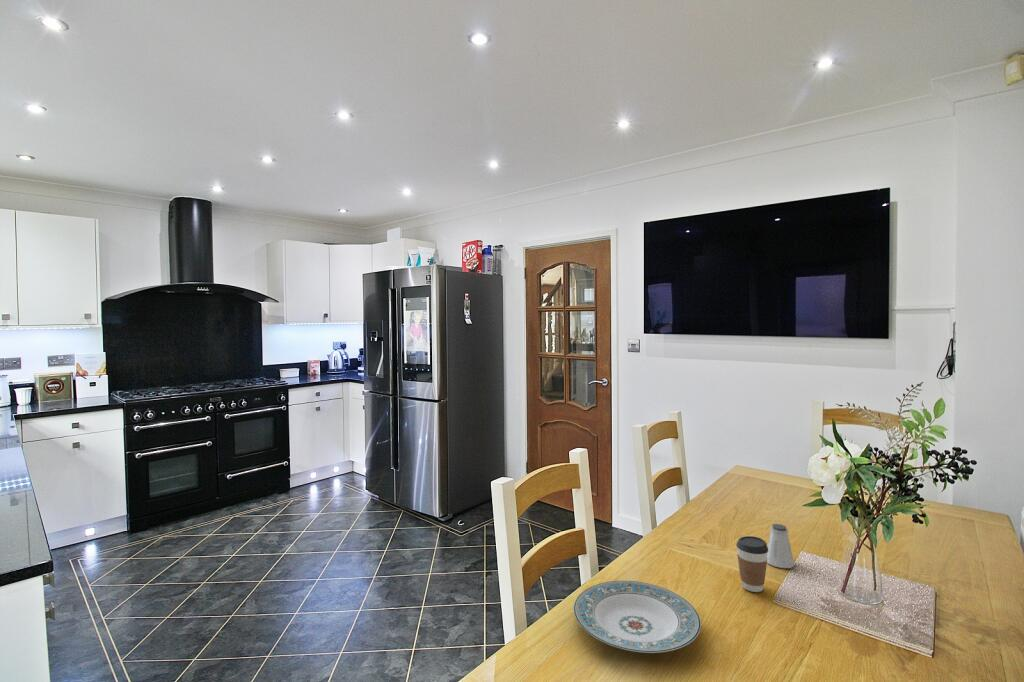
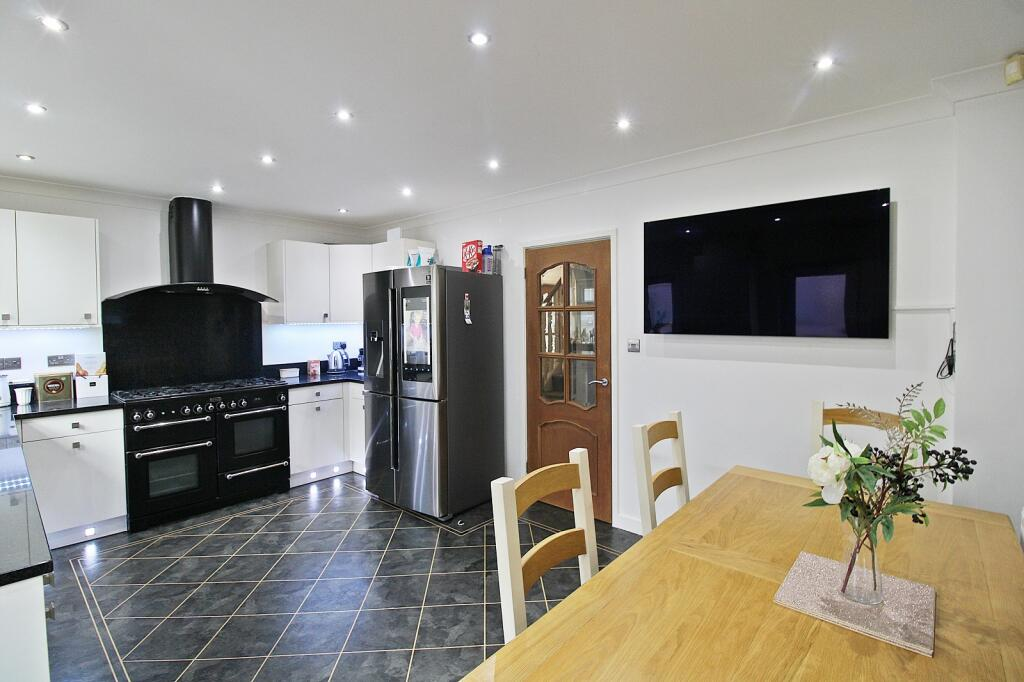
- saltshaker [767,523,795,569]
- plate [573,580,702,654]
- coffee cup [735,535,769,593]
